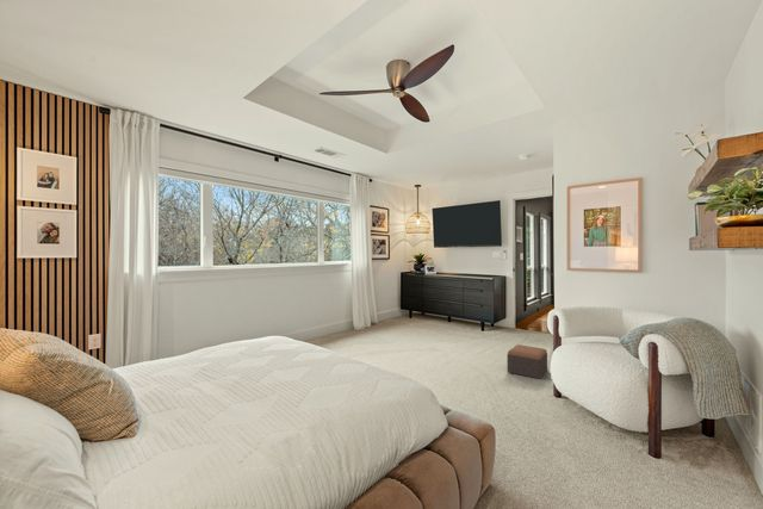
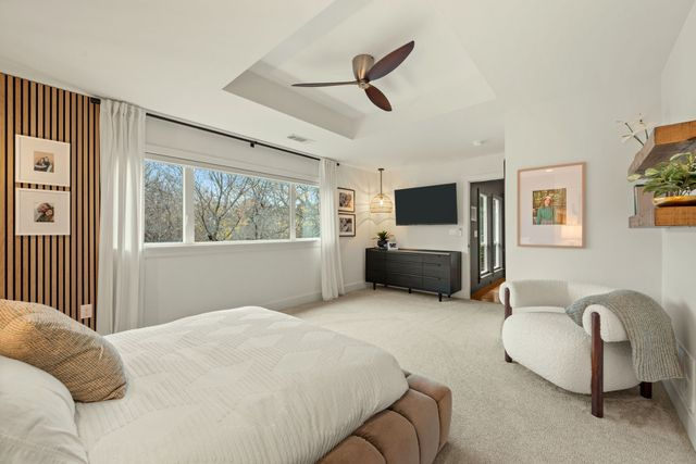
- footstool [505,343,548,380]
